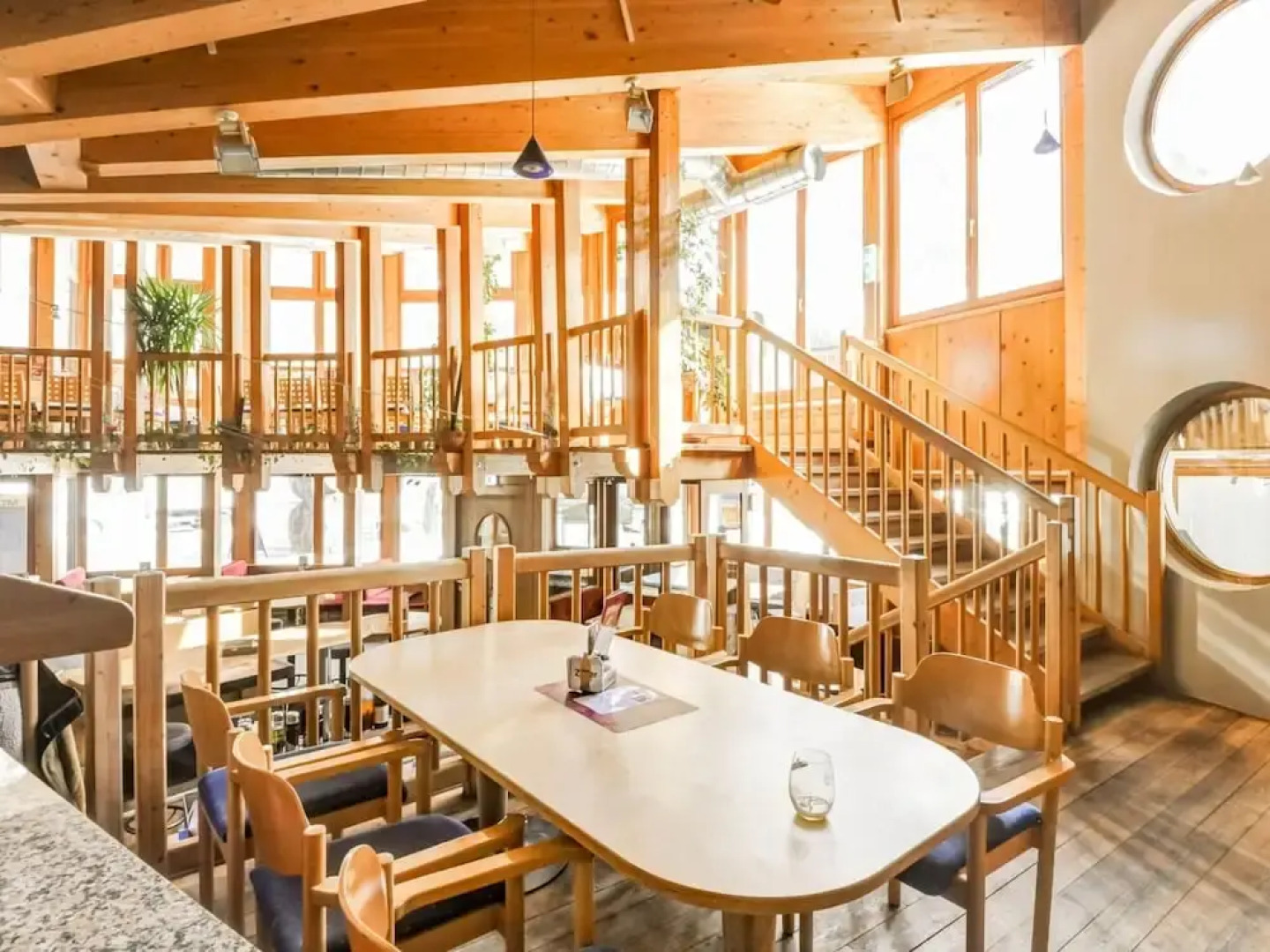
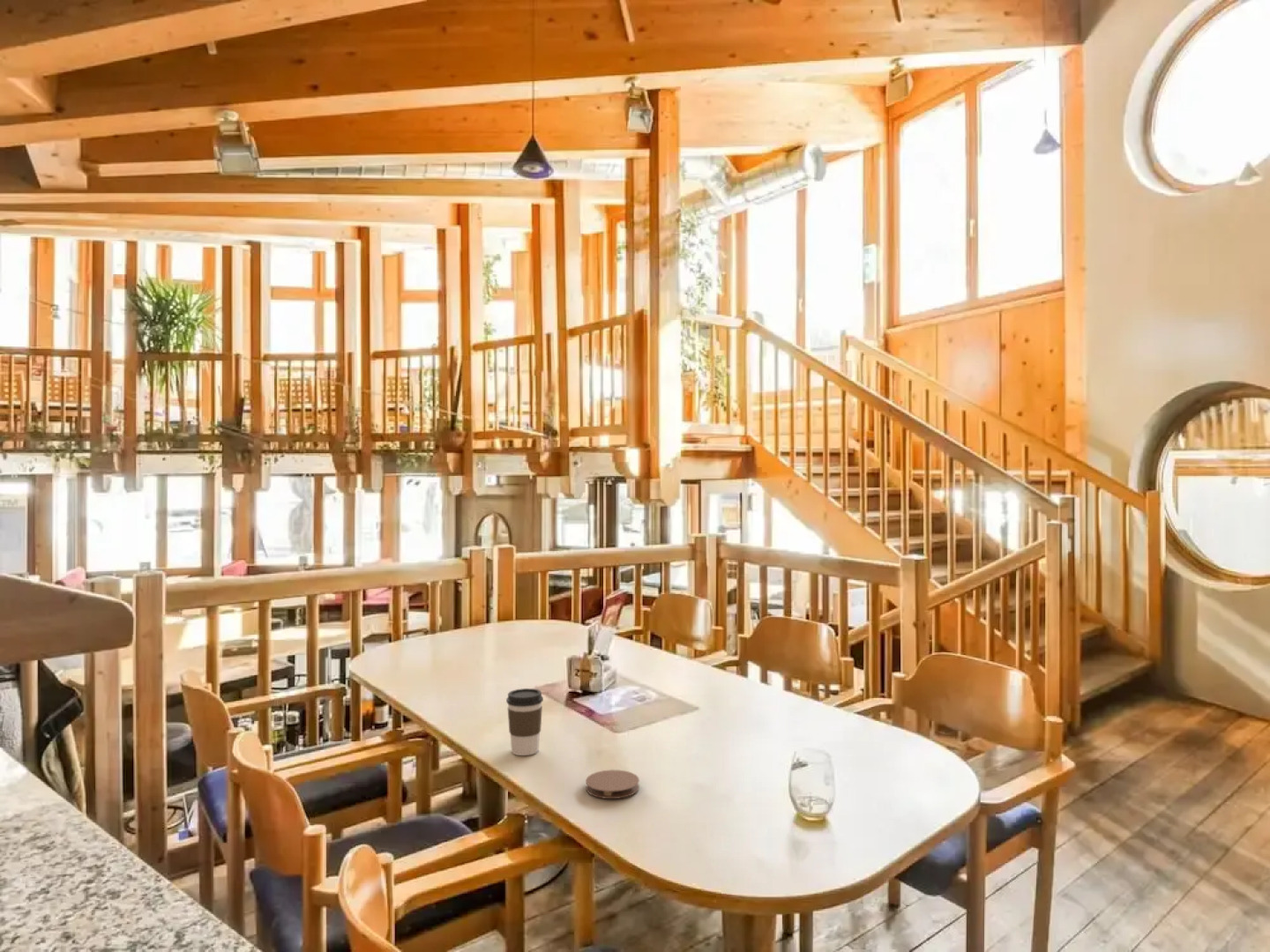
+ coffee cup [505,688,544,756]
+ coaster [585,769,640,800]
